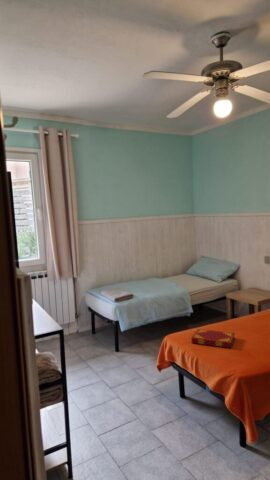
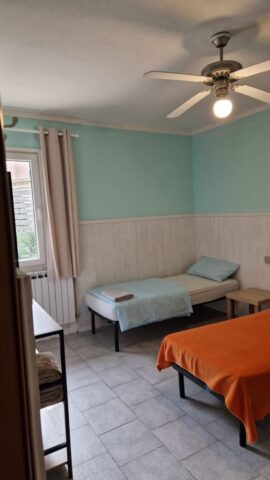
- hardback book [191,328,236,349]
